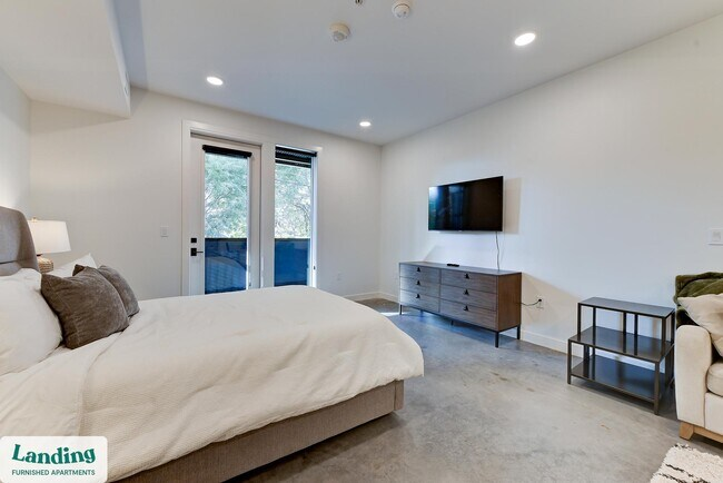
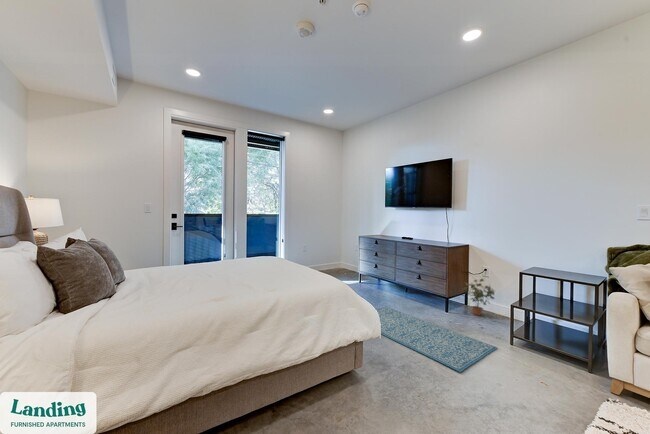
+ potted plant [462,278,496,316]
+ rug [375,306,498,373]
